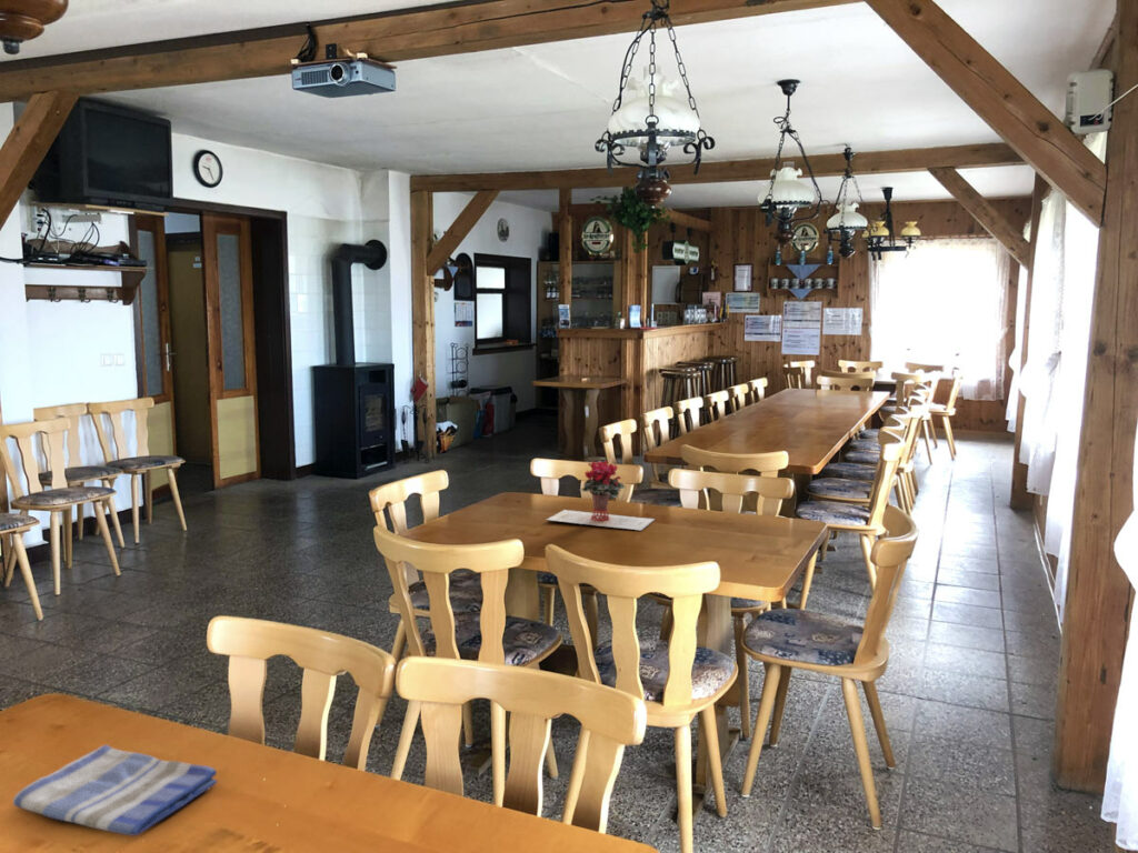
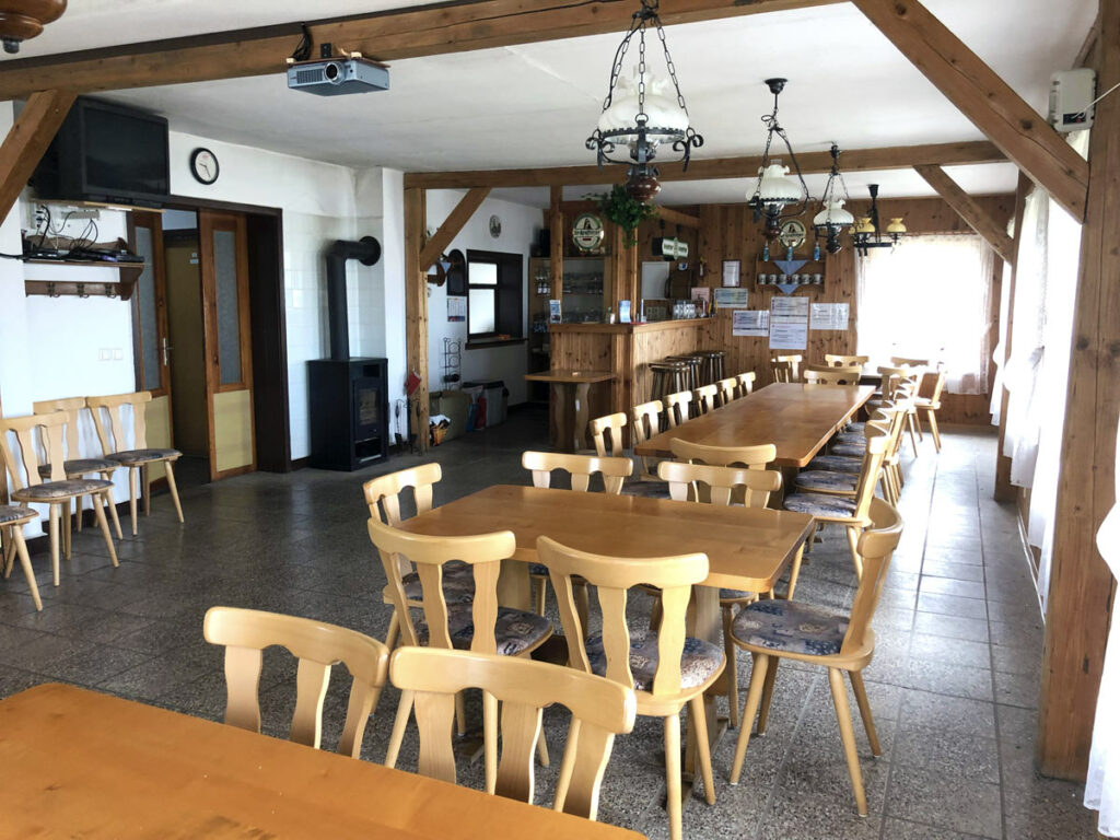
- potted flower [546,460,657,532]
- dish towel [12,744,218,836]
